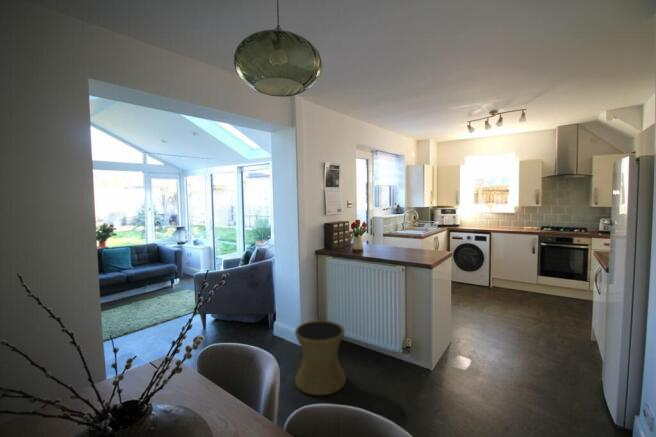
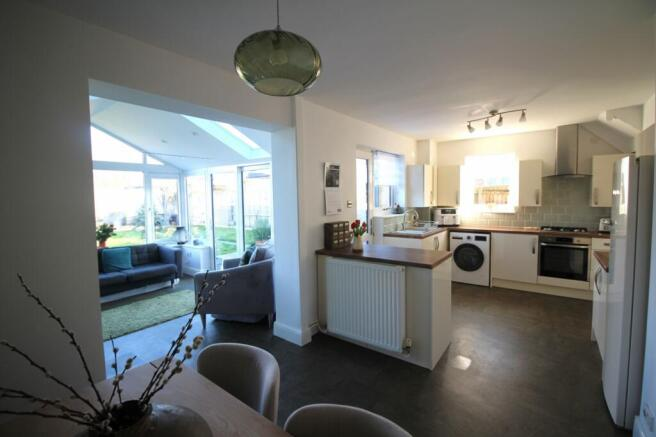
- side table [294,320,347,396]
